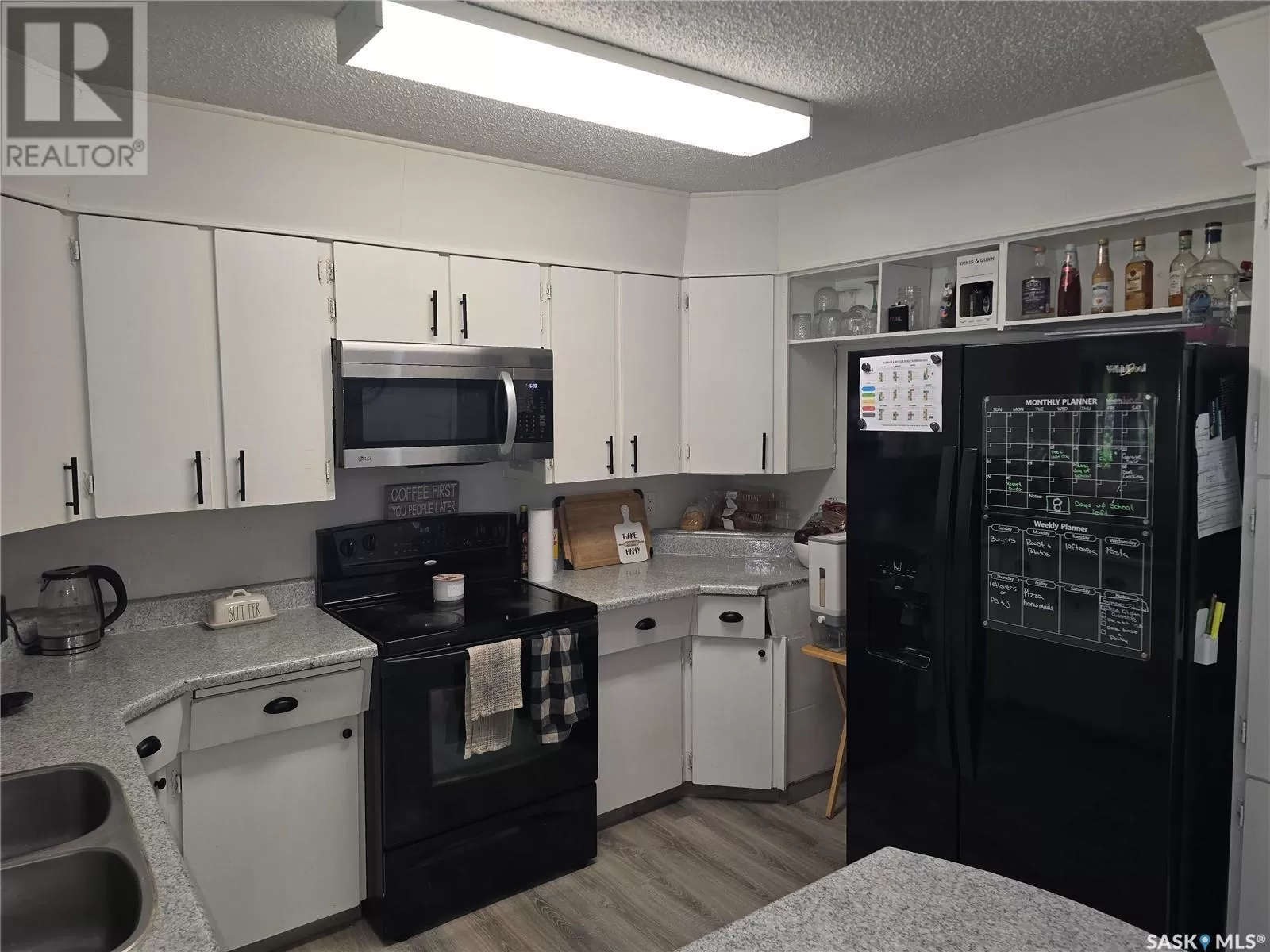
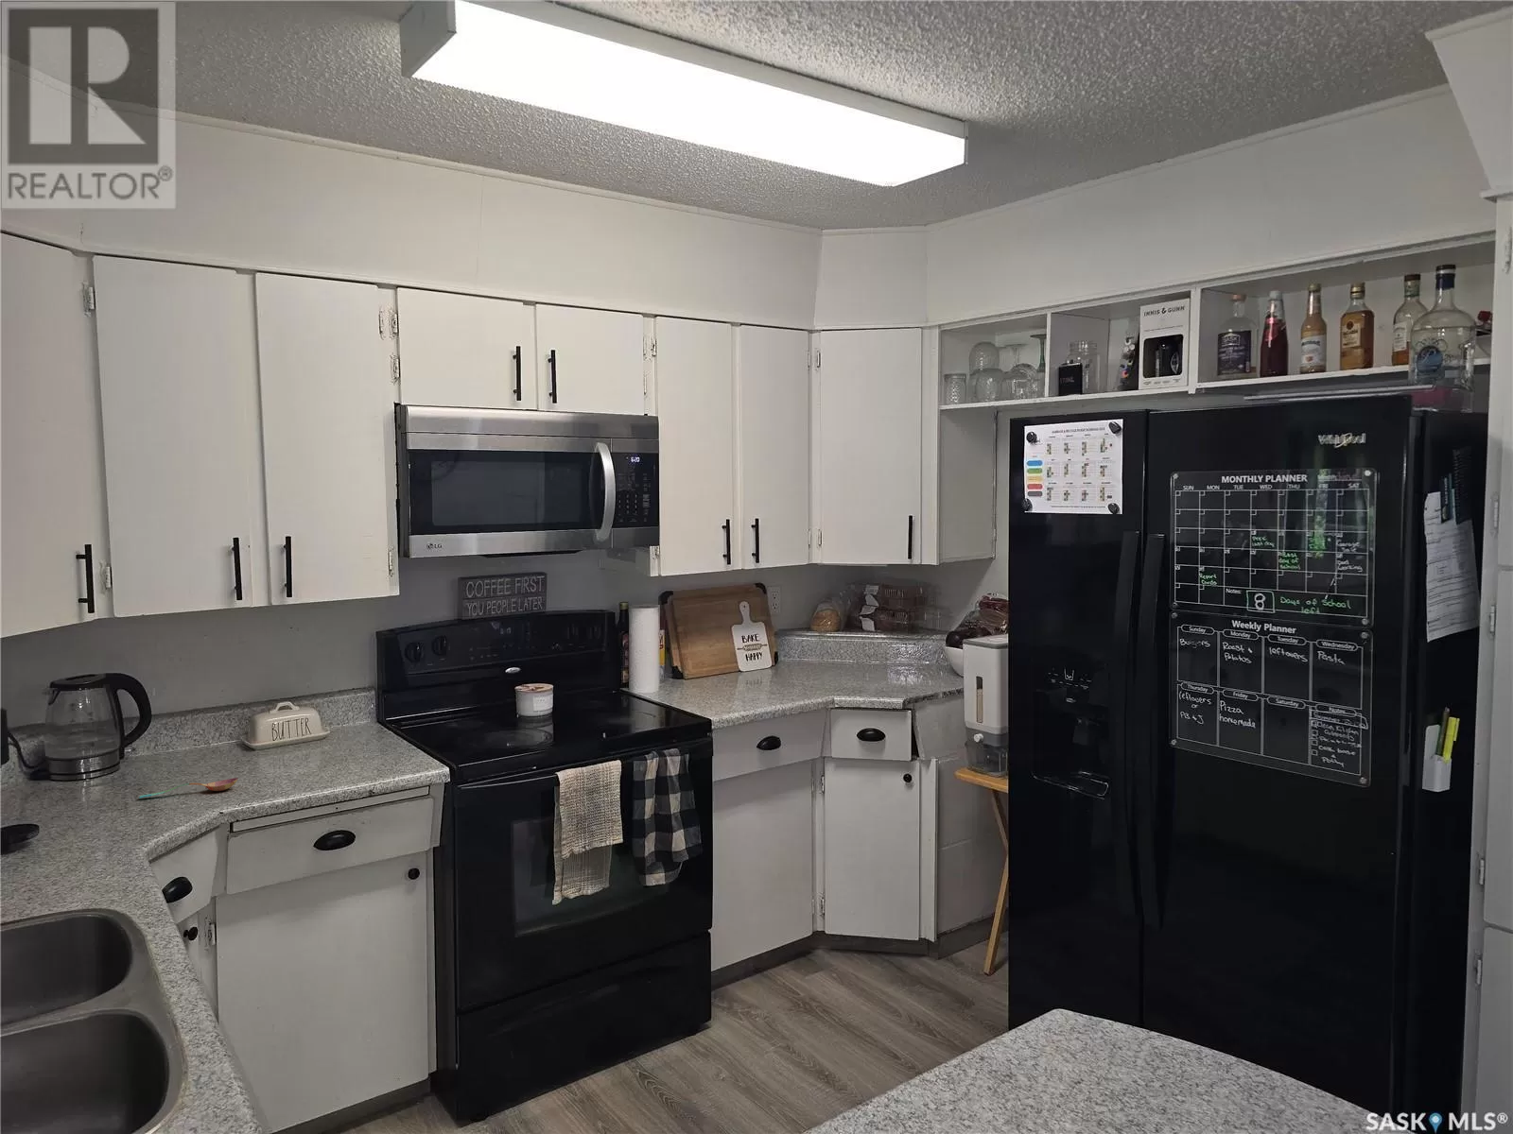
+ soupspoon [138,777,239,799]
